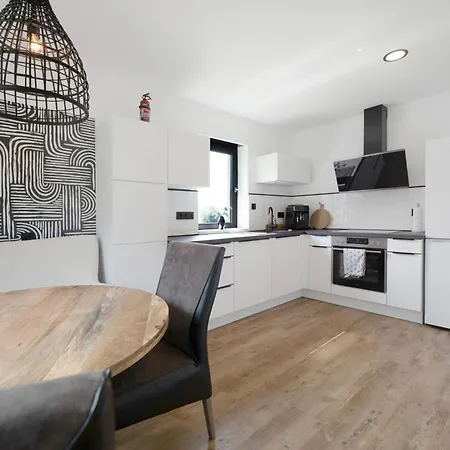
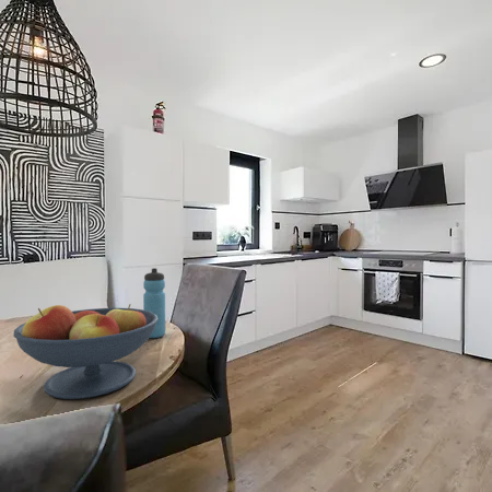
+ water bottle [142,267,166,339]
+ fruit bowl [12,303,159,400]
